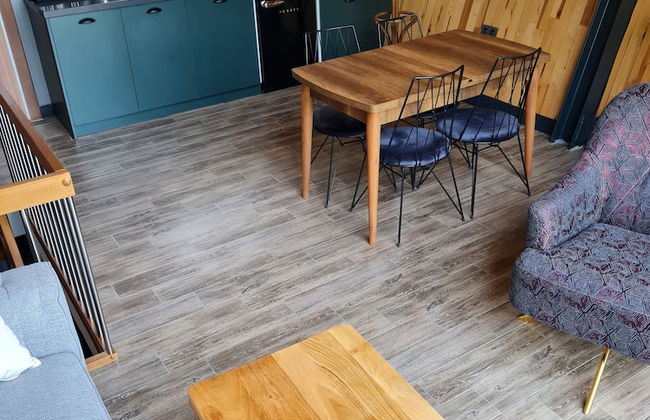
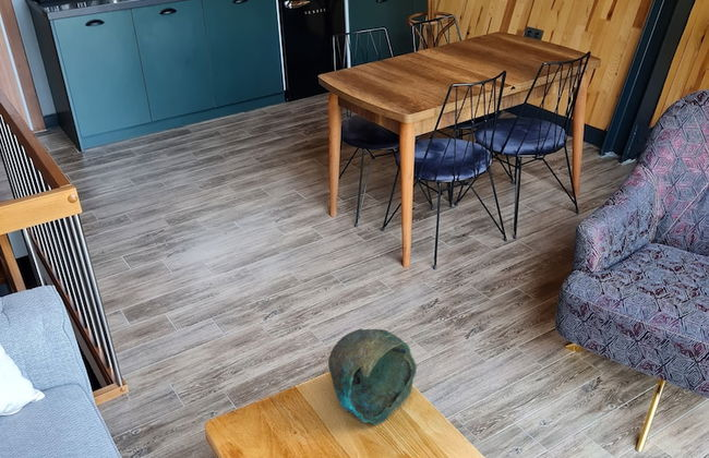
+ decorative bowl [327,327,418,426]
